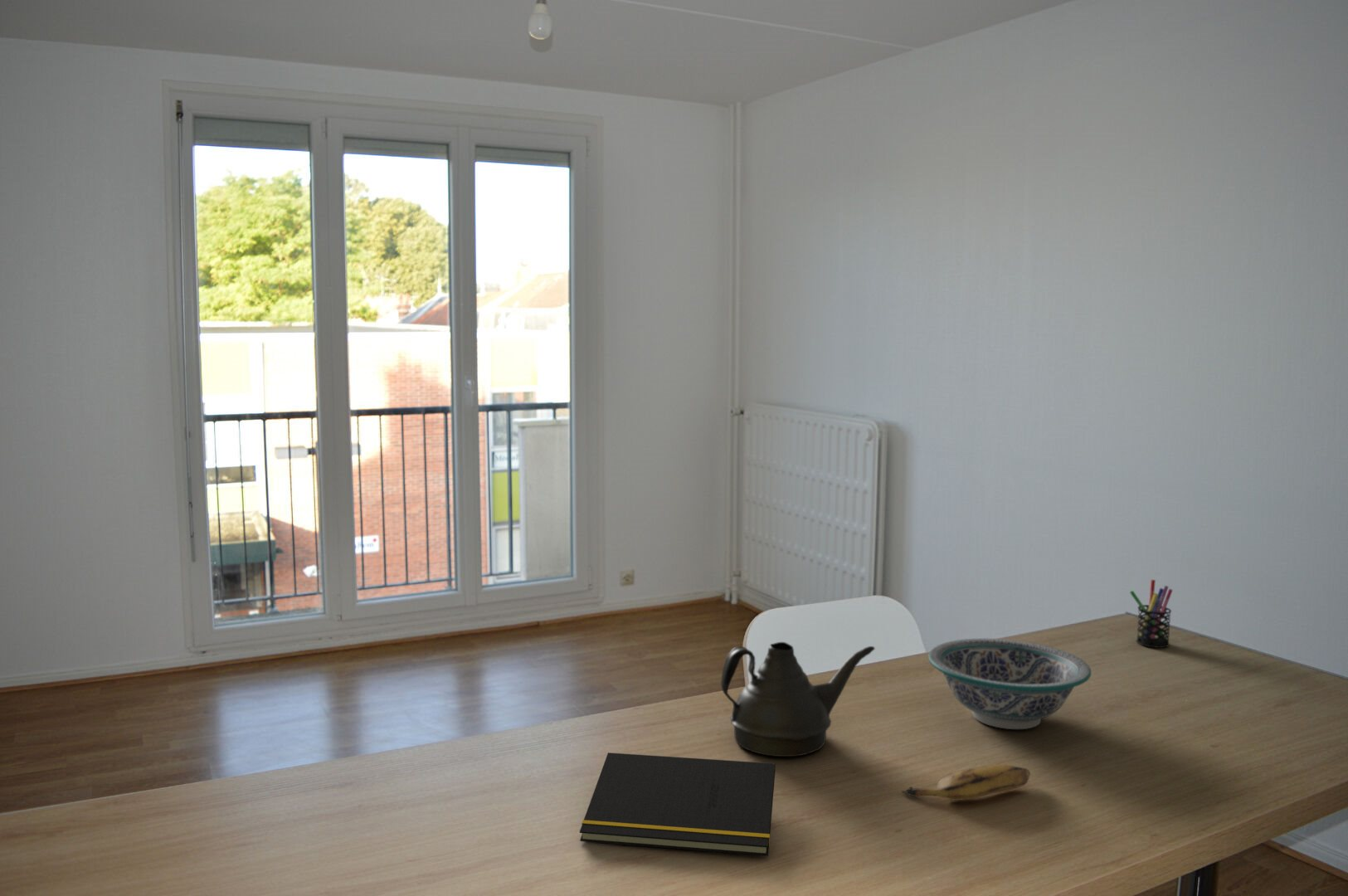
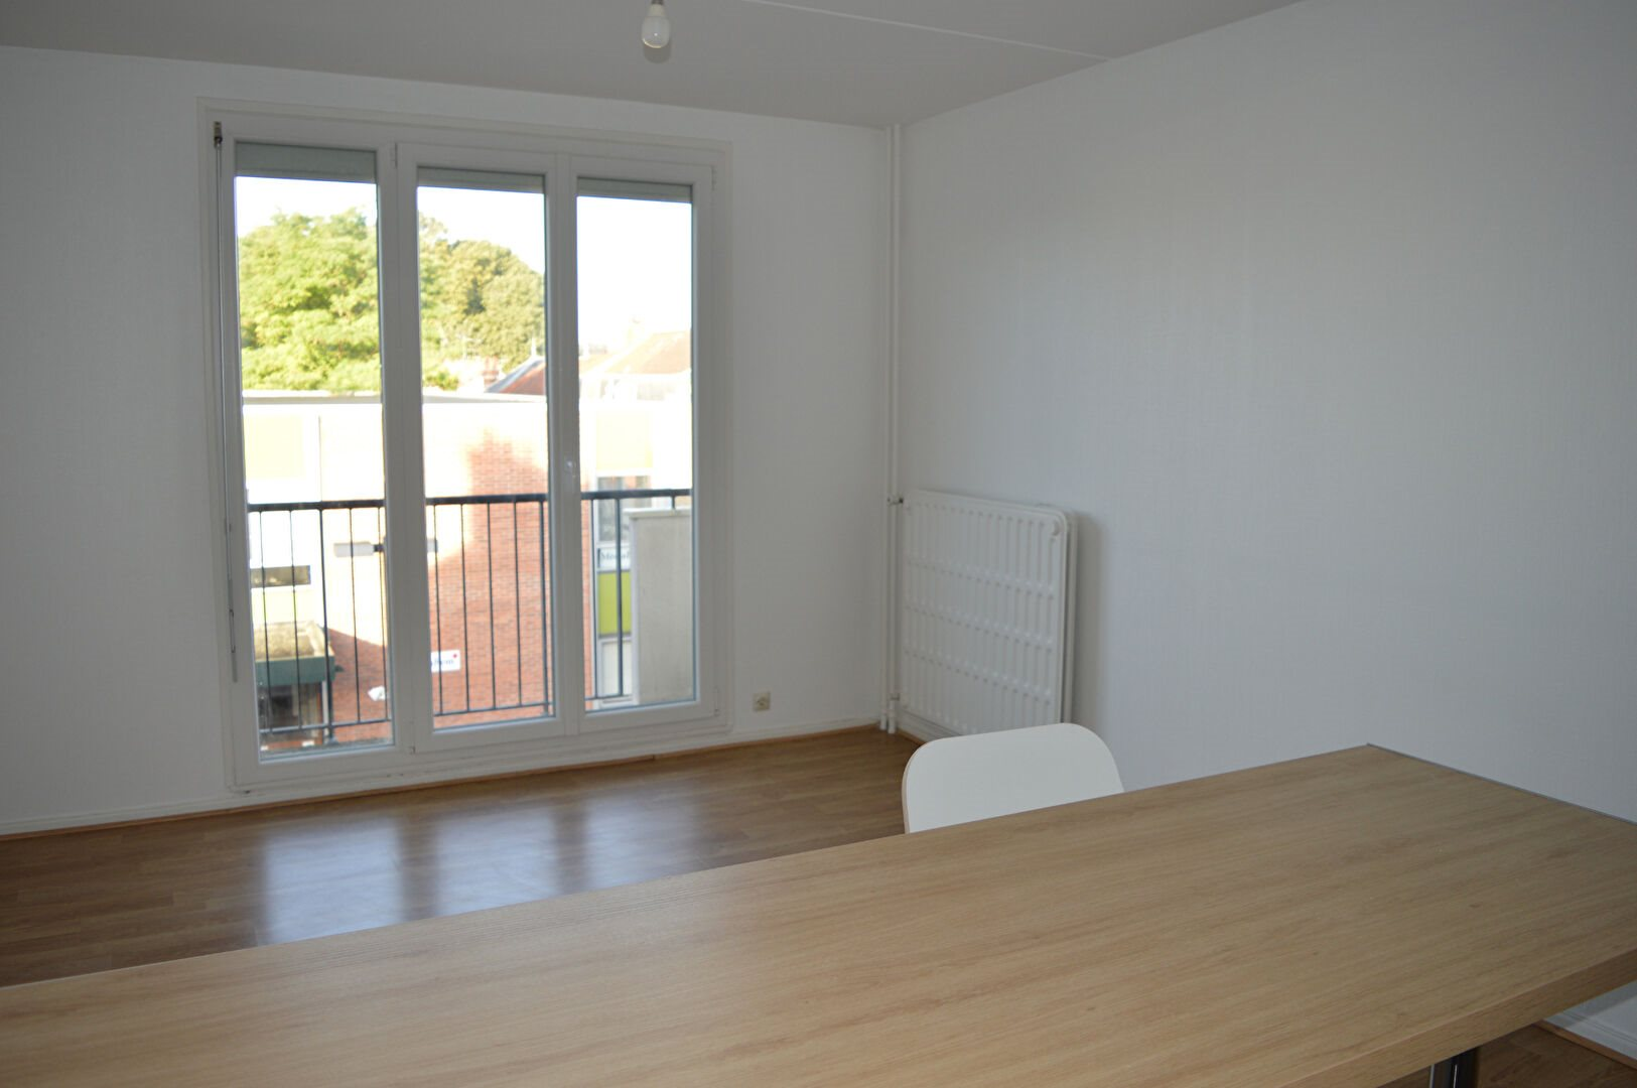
- pen holder [1129,579,1174,649]
- banana [900,764,1031,801]
- notepad [579,752,776,857]
- teapot [720,641,876,757]
- bowl [927,638,1092,730]
